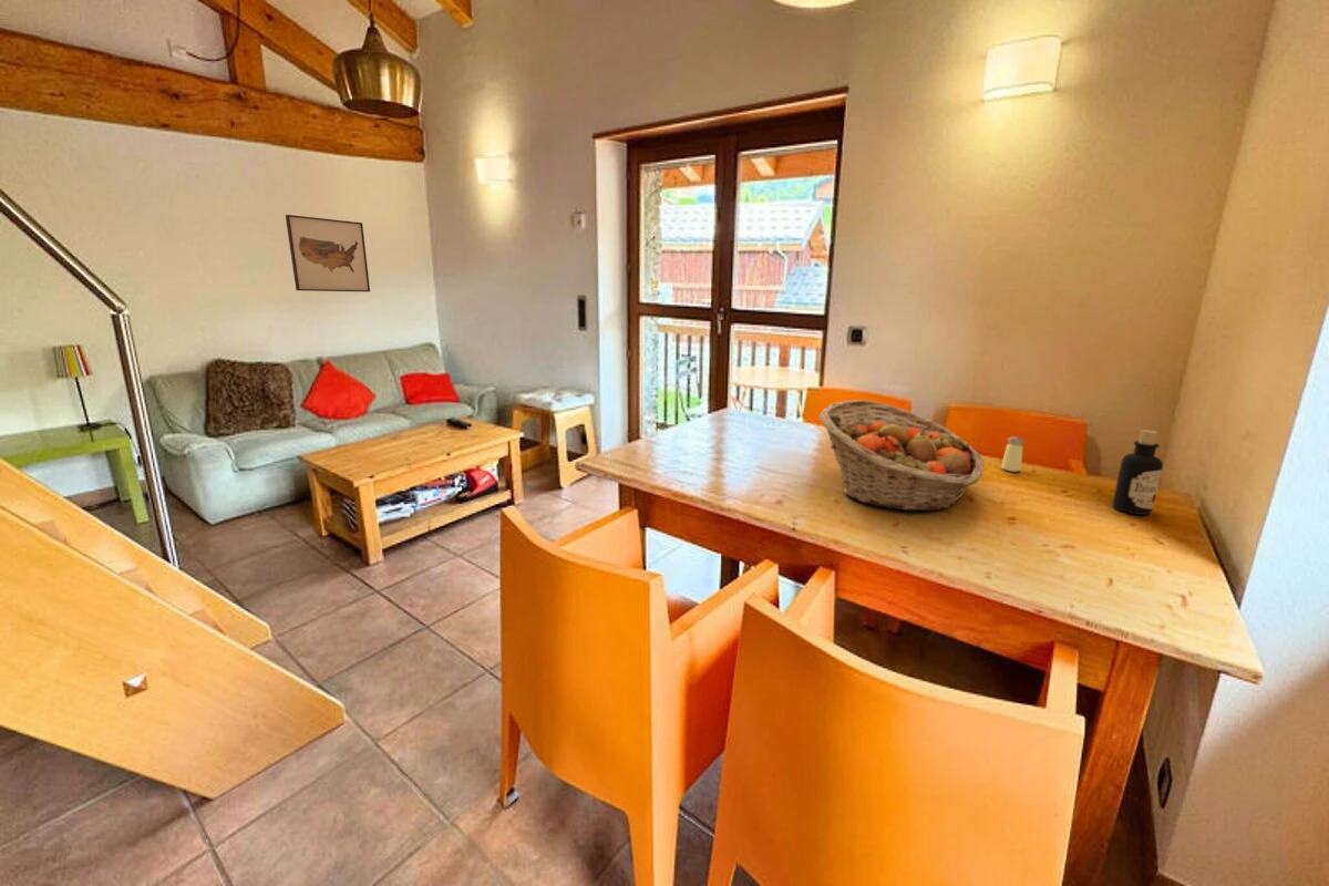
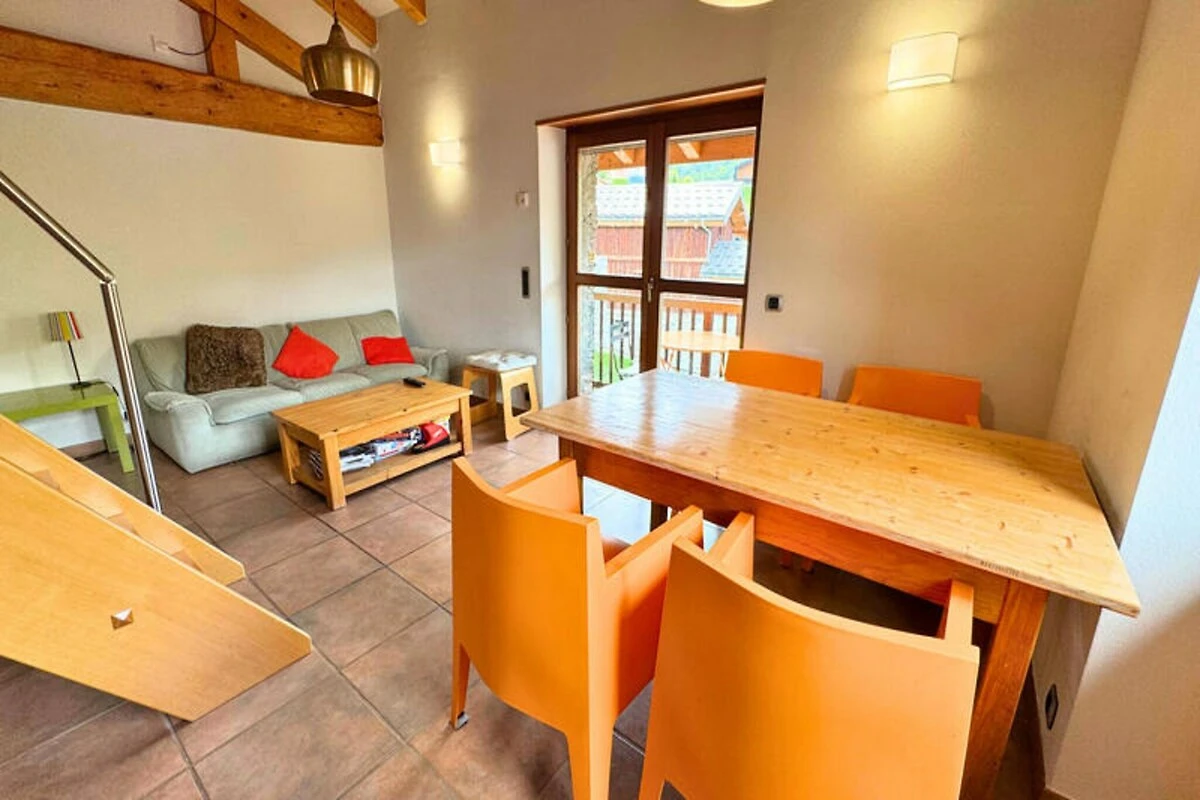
- wall art [285,214,371,293]
- fruit basket [818,399,985,512]
- saltshaker [1000,435,1024,473]
- bottle [1112,429,1164,516]
